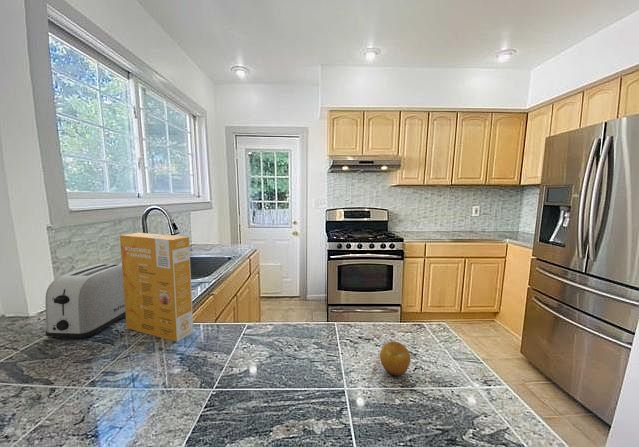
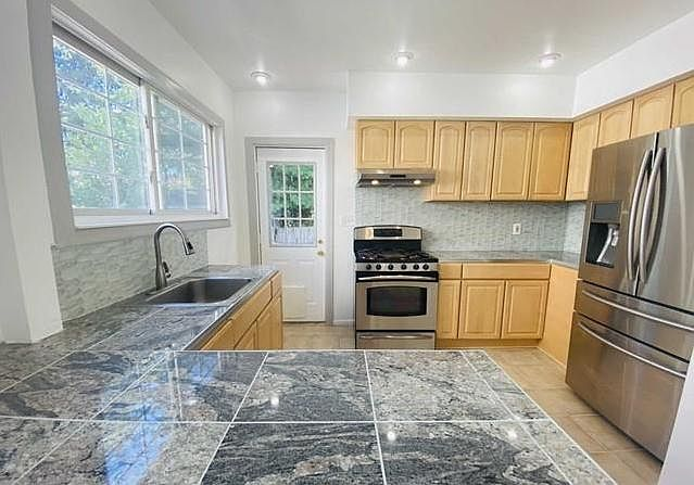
- fruit [379,340,411,377]
- cereal box [119,232,194,342]
- toaster [45,262,126,339]
